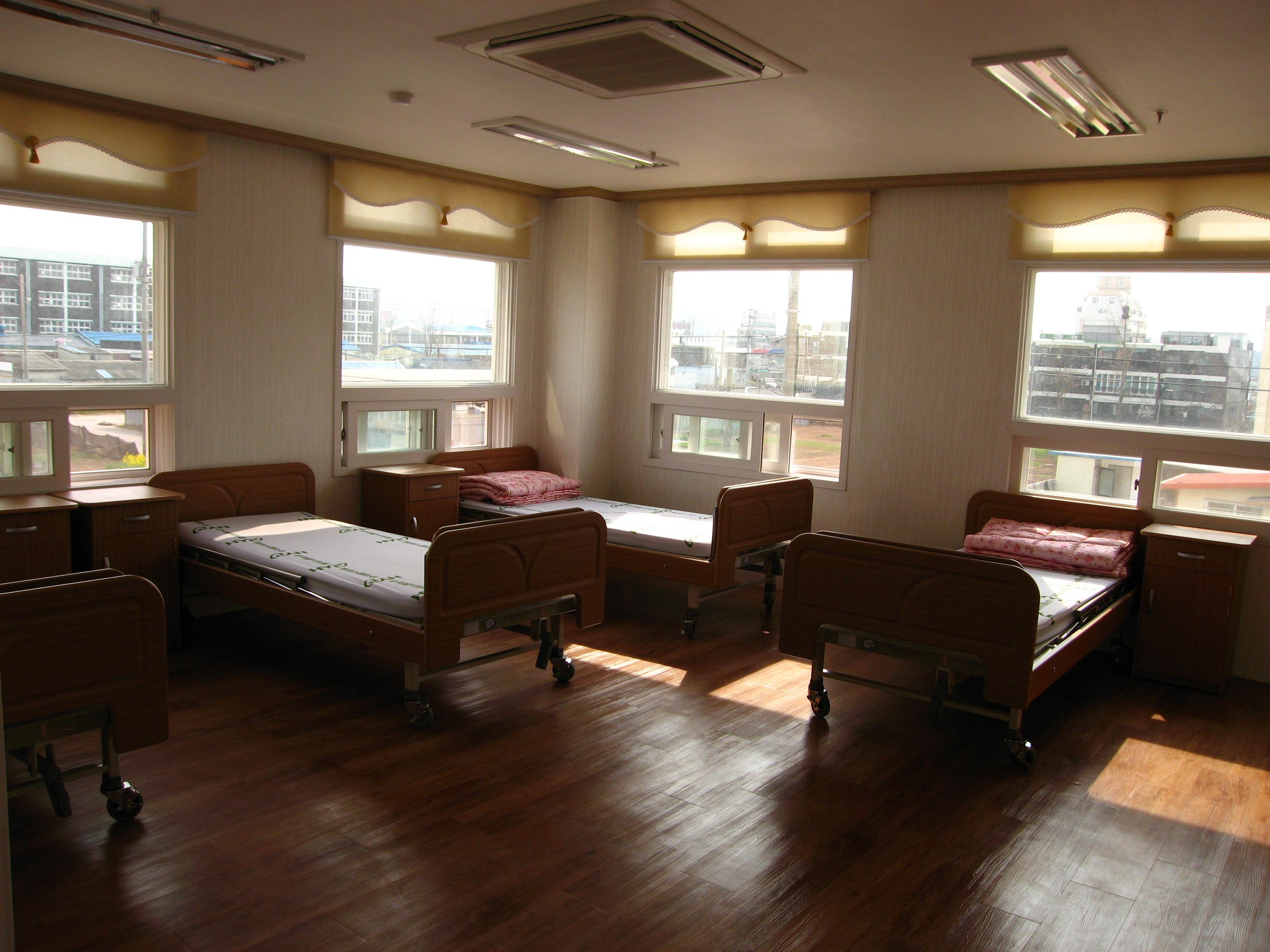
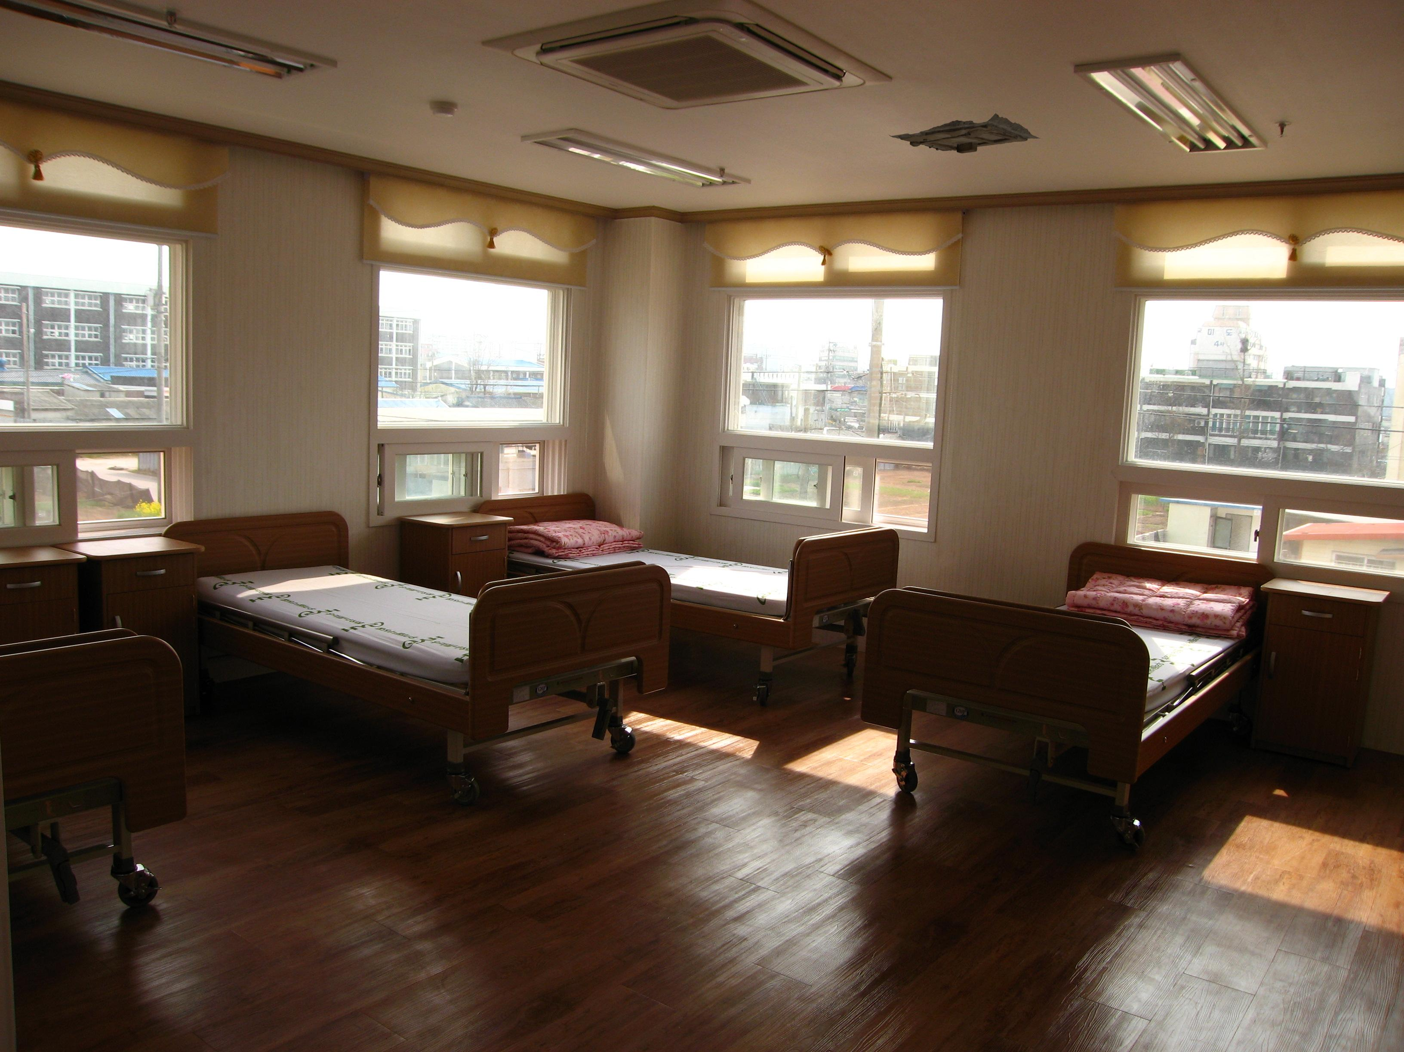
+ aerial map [888,113,1040,154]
